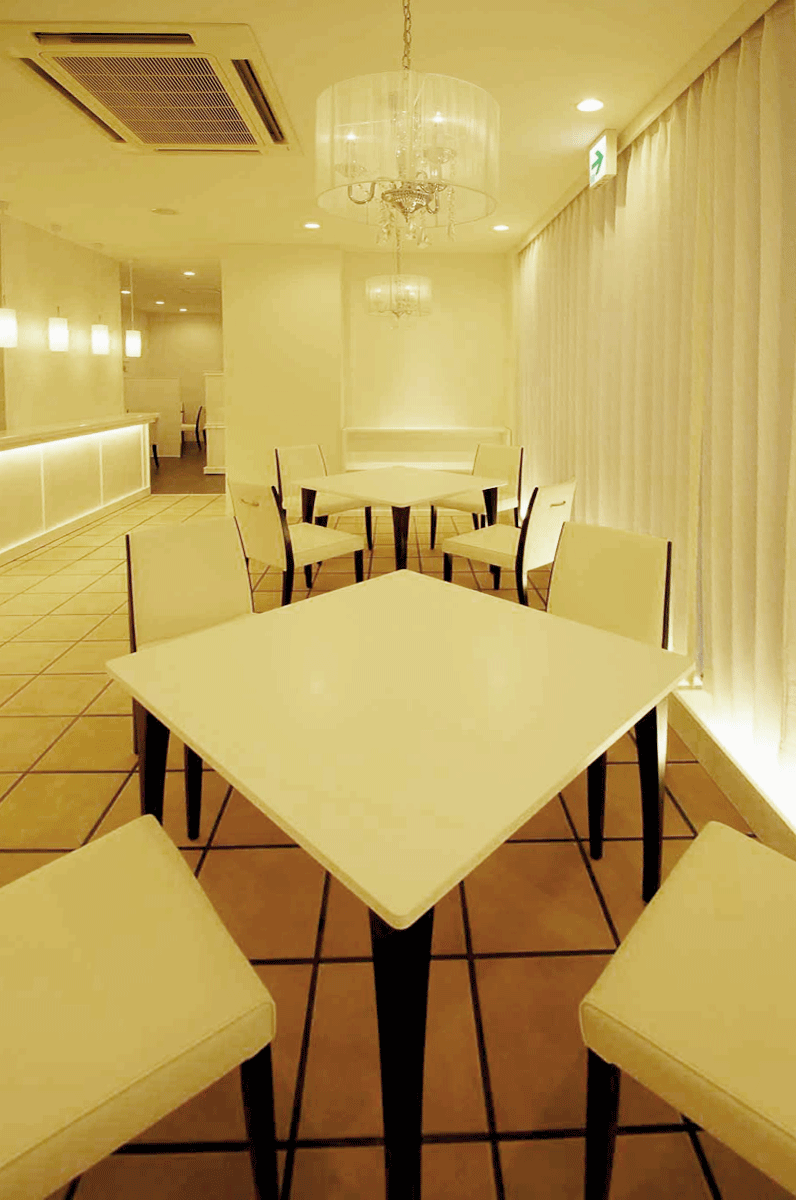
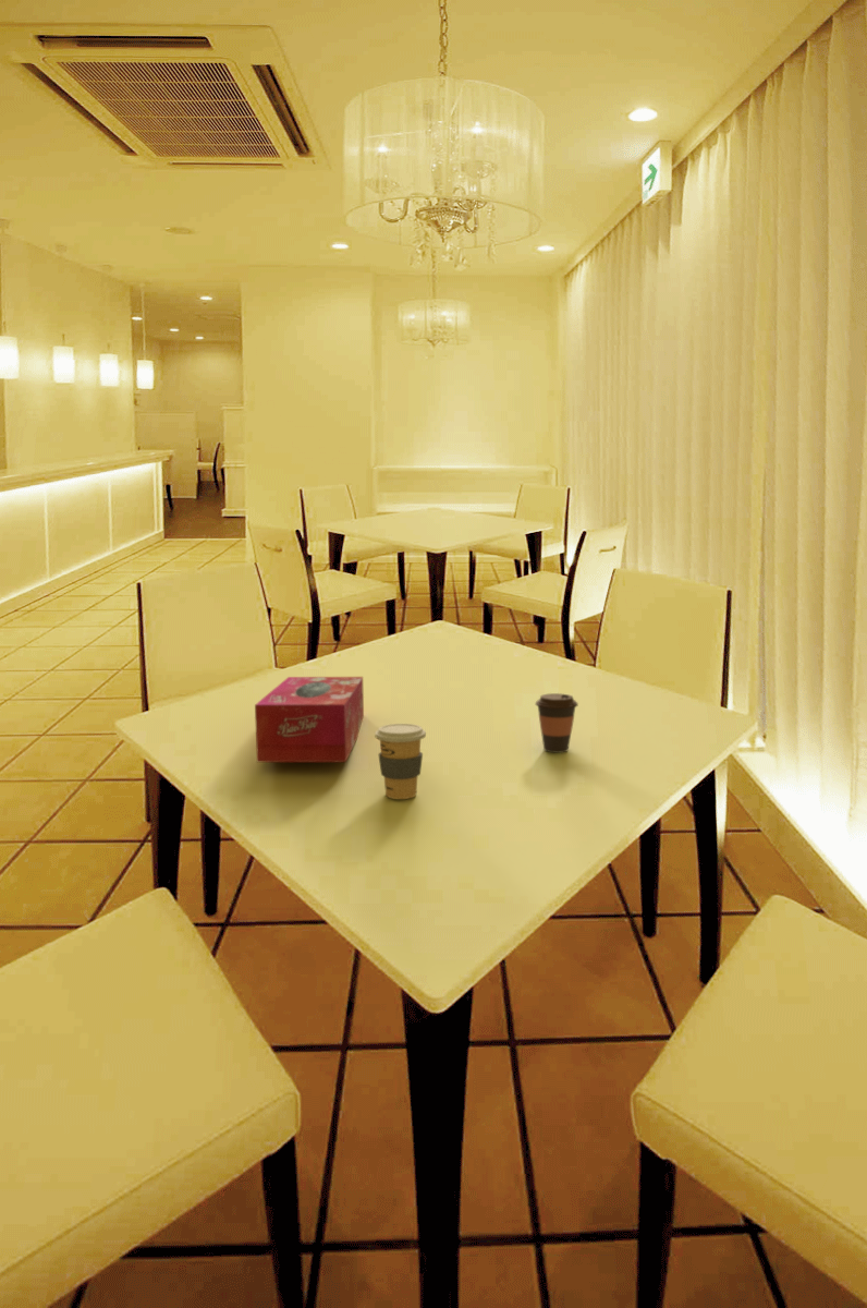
+ tissue box [254,676,365,763]
+ coffee cup [535,692,579,754]
+ coffee cup [374,723,427,800]
